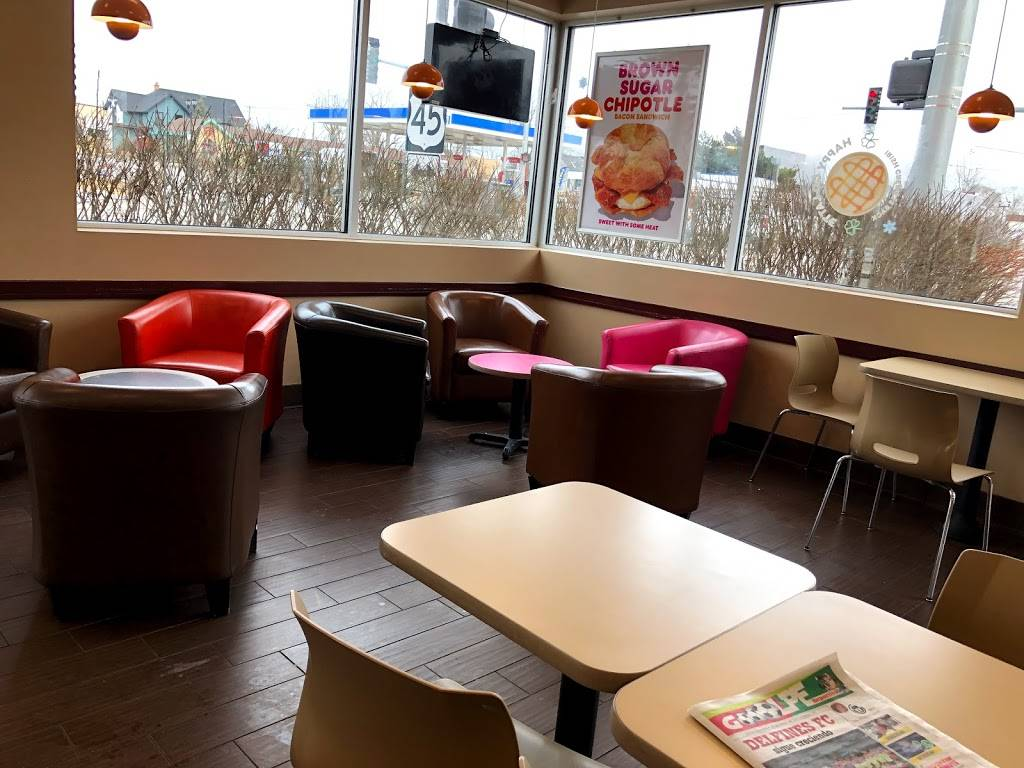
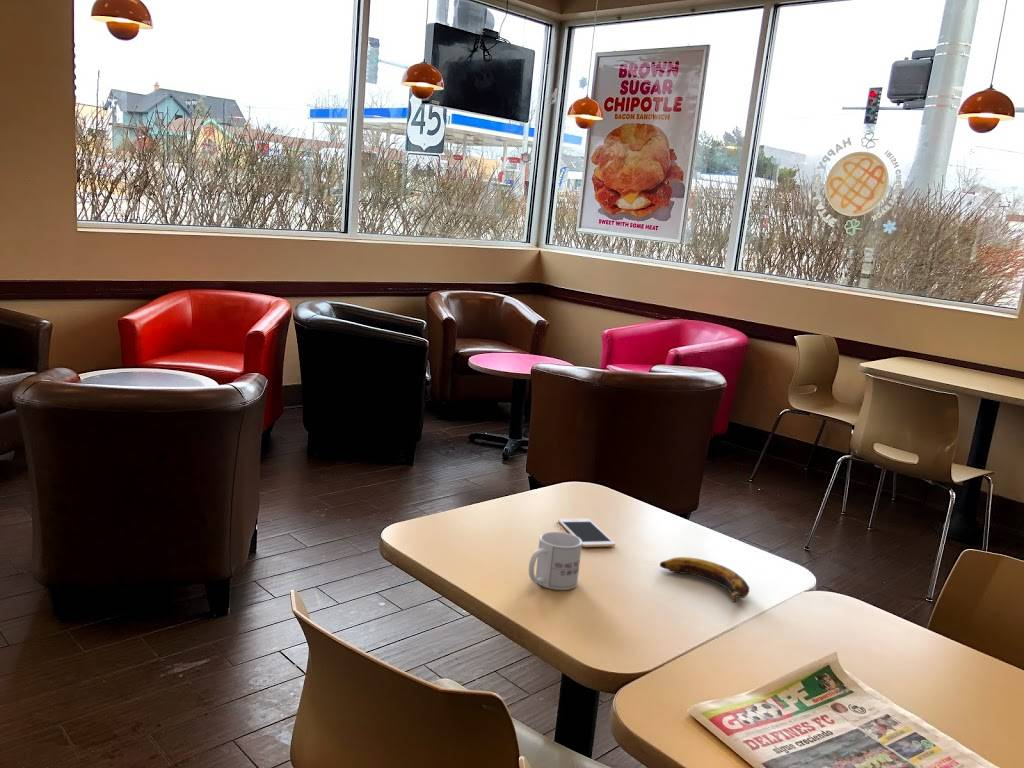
+ cell phone [557,518,616,548]
+ banana [659,556,750,604]
+ mug [528,531,583,591]
